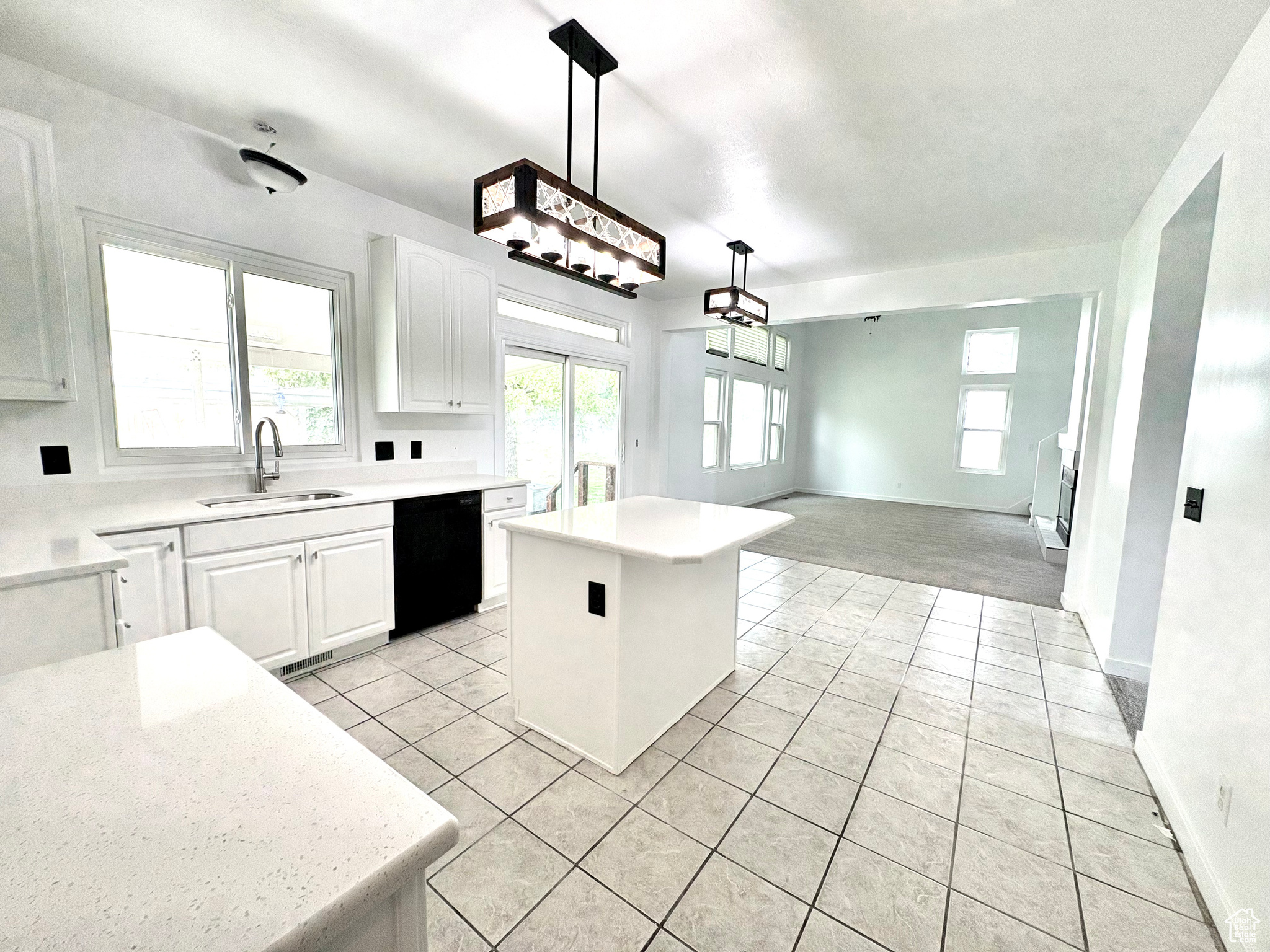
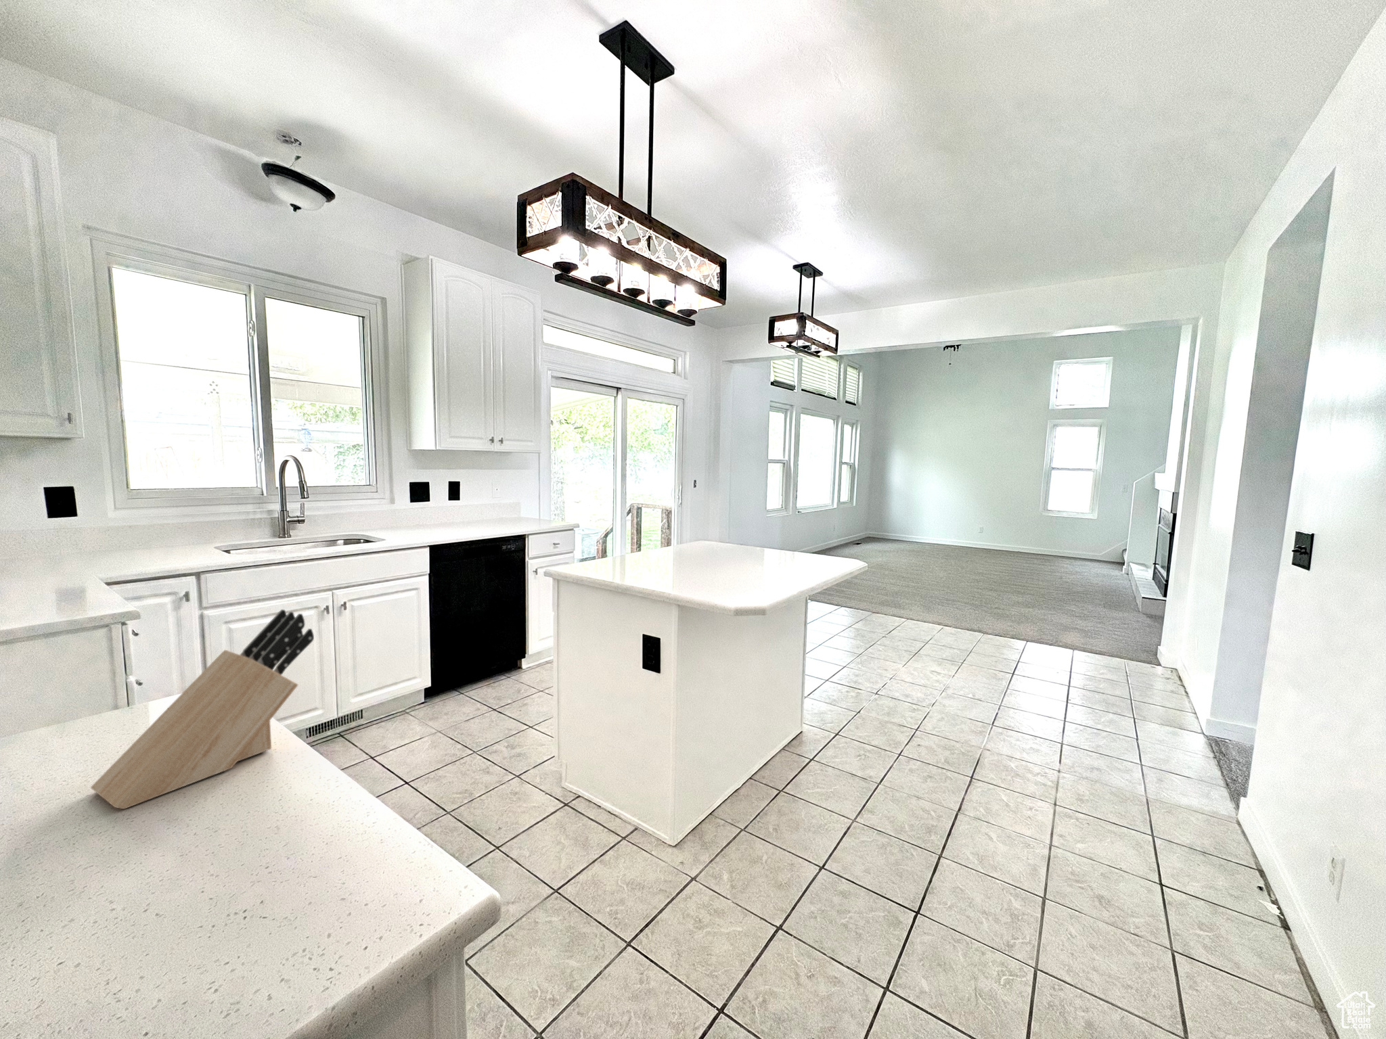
+ knife block [89,609,314,810]
